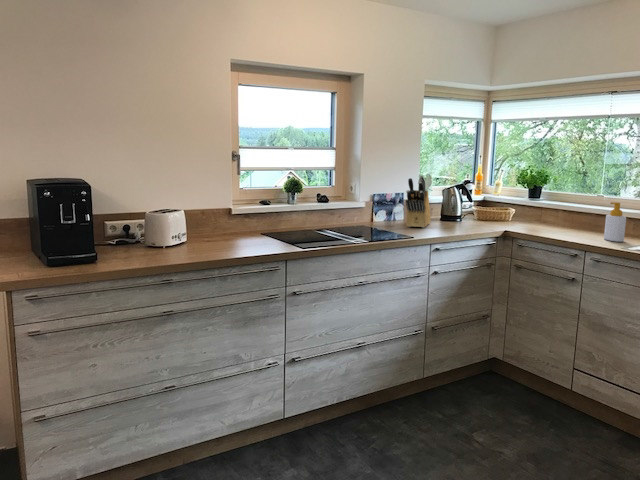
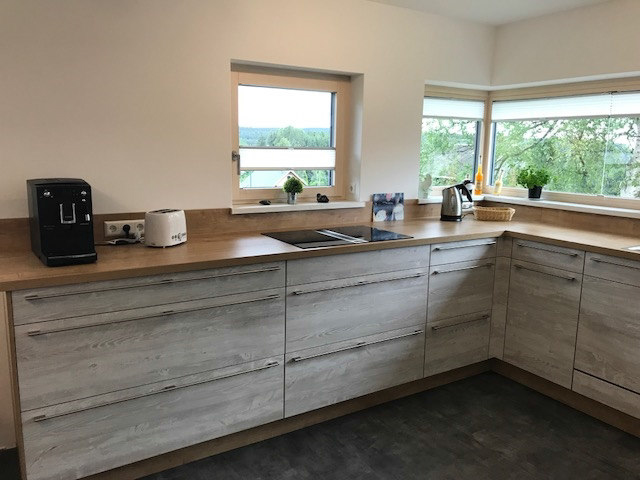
- soap bottle [603,201,627,243]
- knife block [405,175,432,229]
